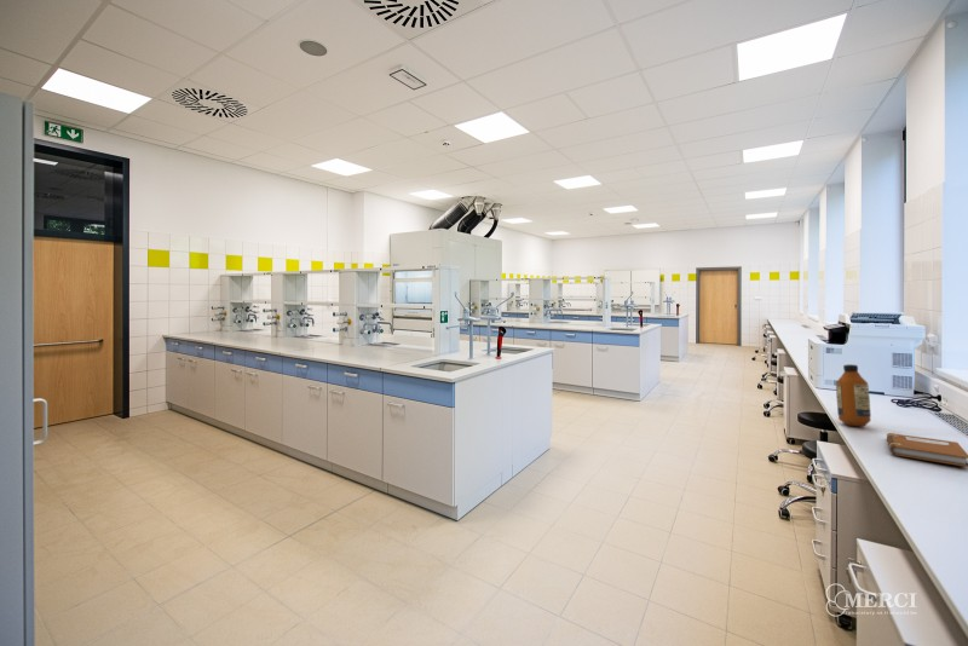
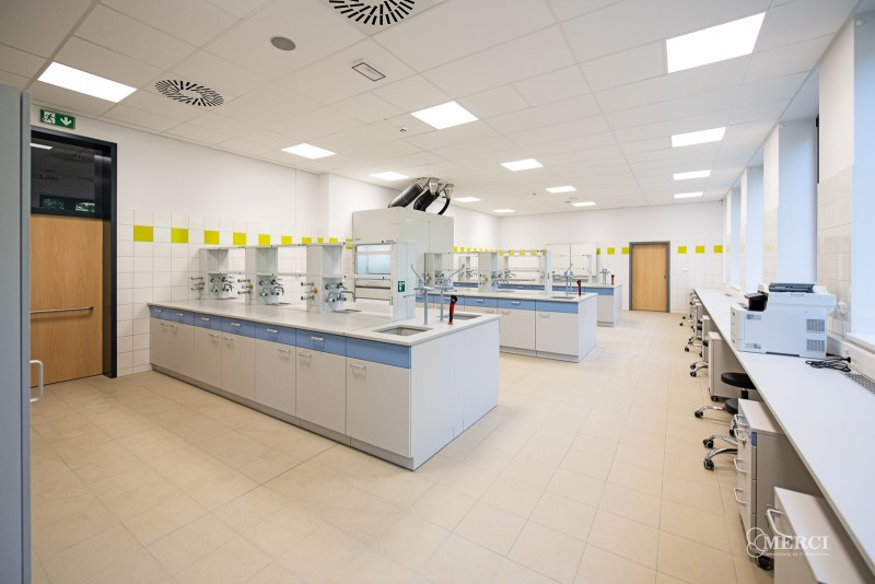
- notebook [886,432,968,468]
- bottle [835,363,872,427]
